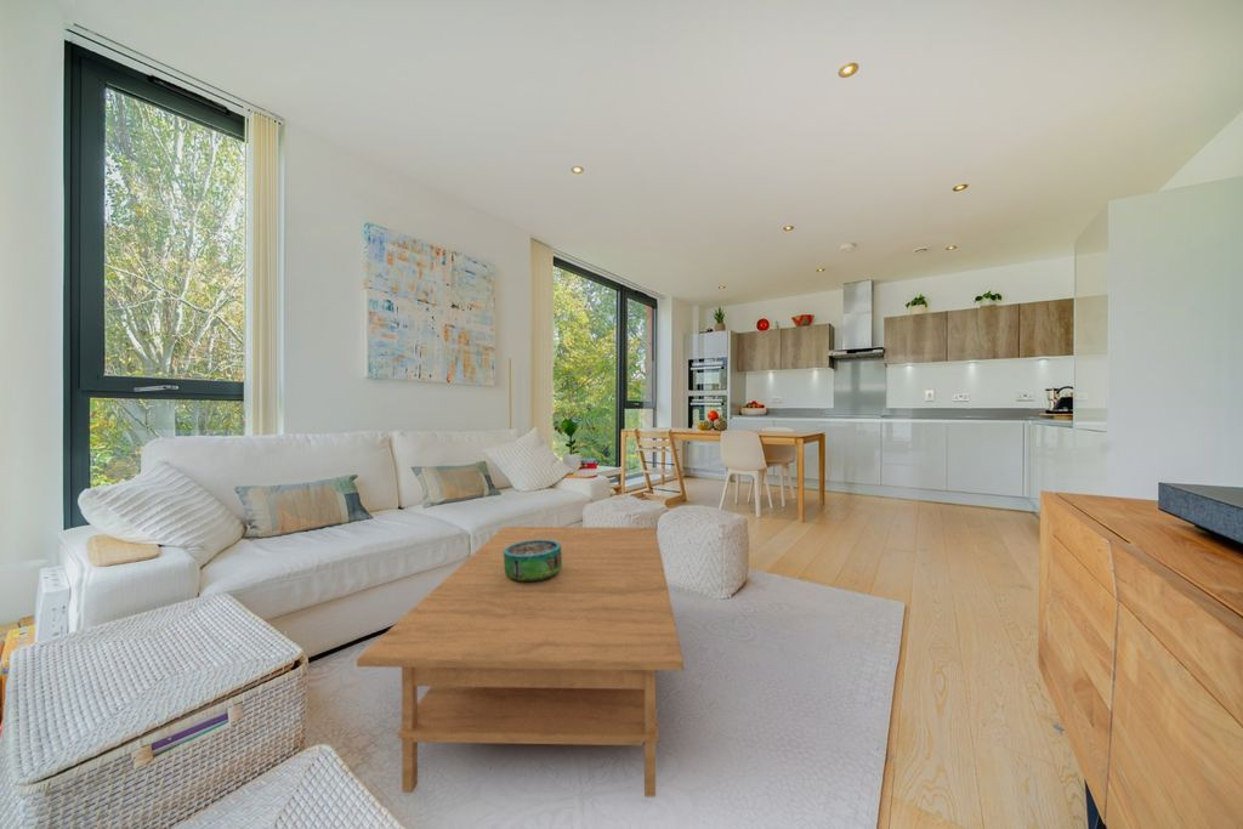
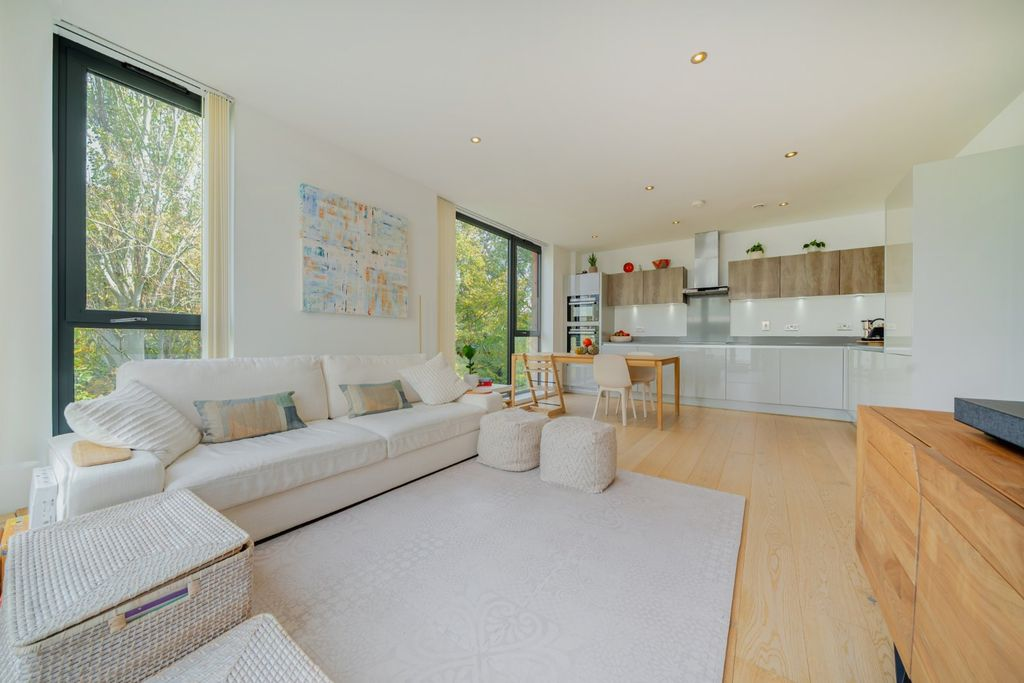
- coffee table [356,526,685,799]
- decorative bowl [504,540,562,583]
